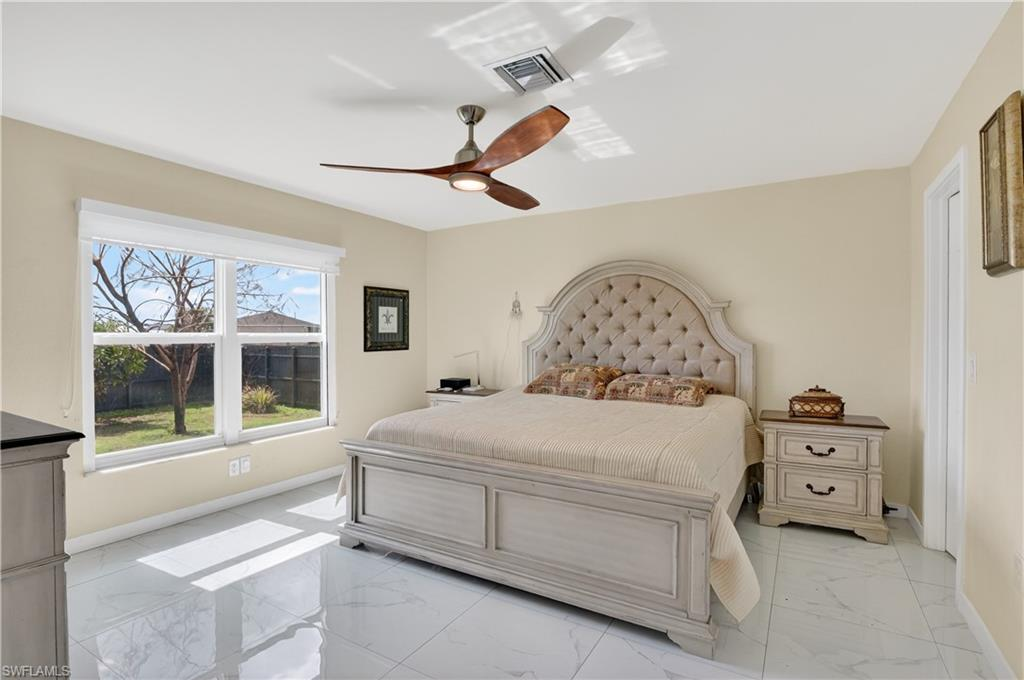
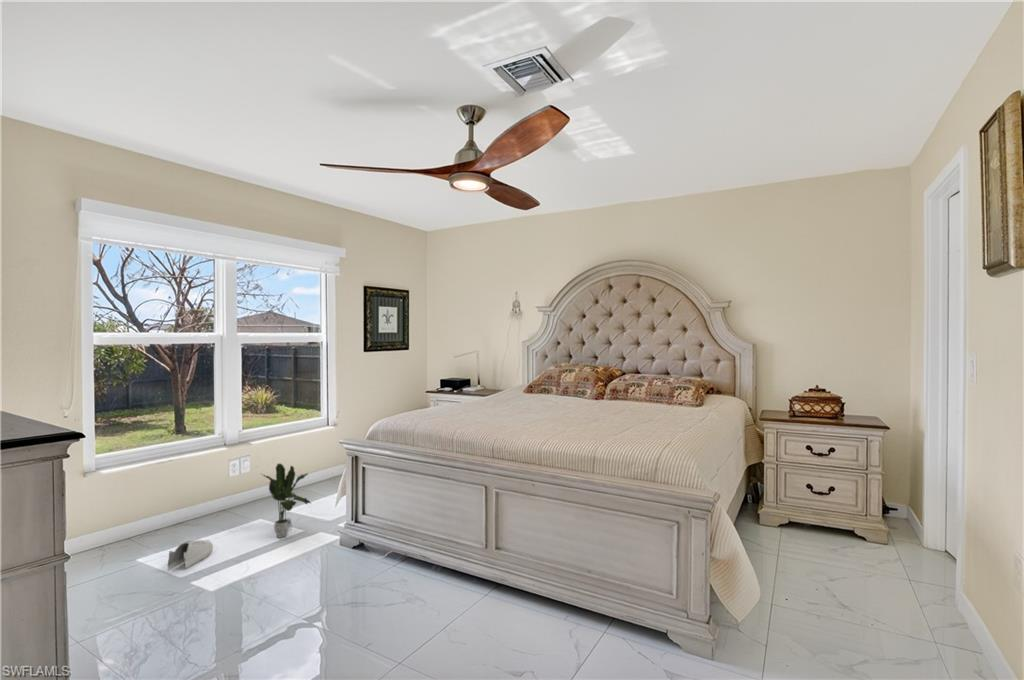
+ potted plant [261,463,312,539]
+ shoe [167,539,214,573]
